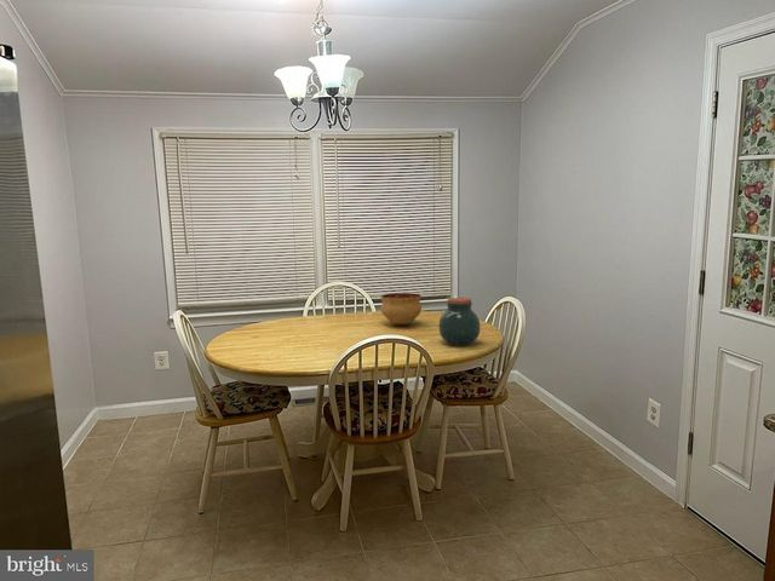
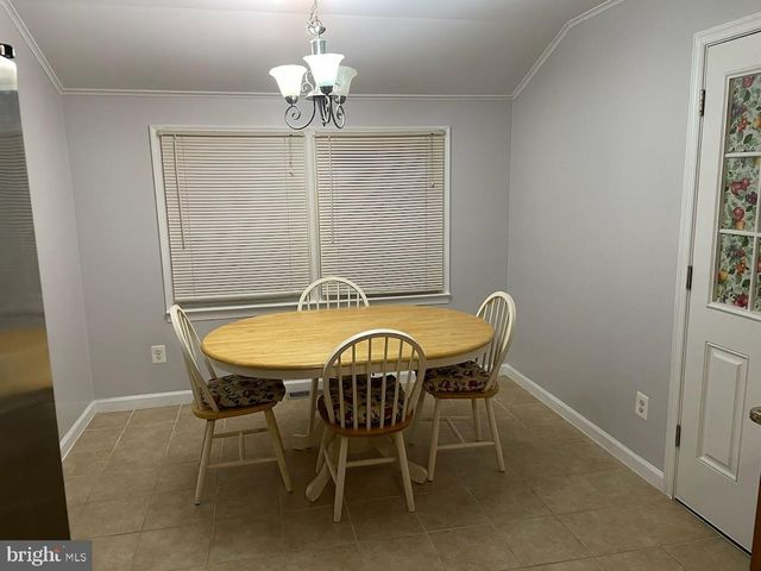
- bowl [380,292,423,326]
- jar [438,297,481,346]
